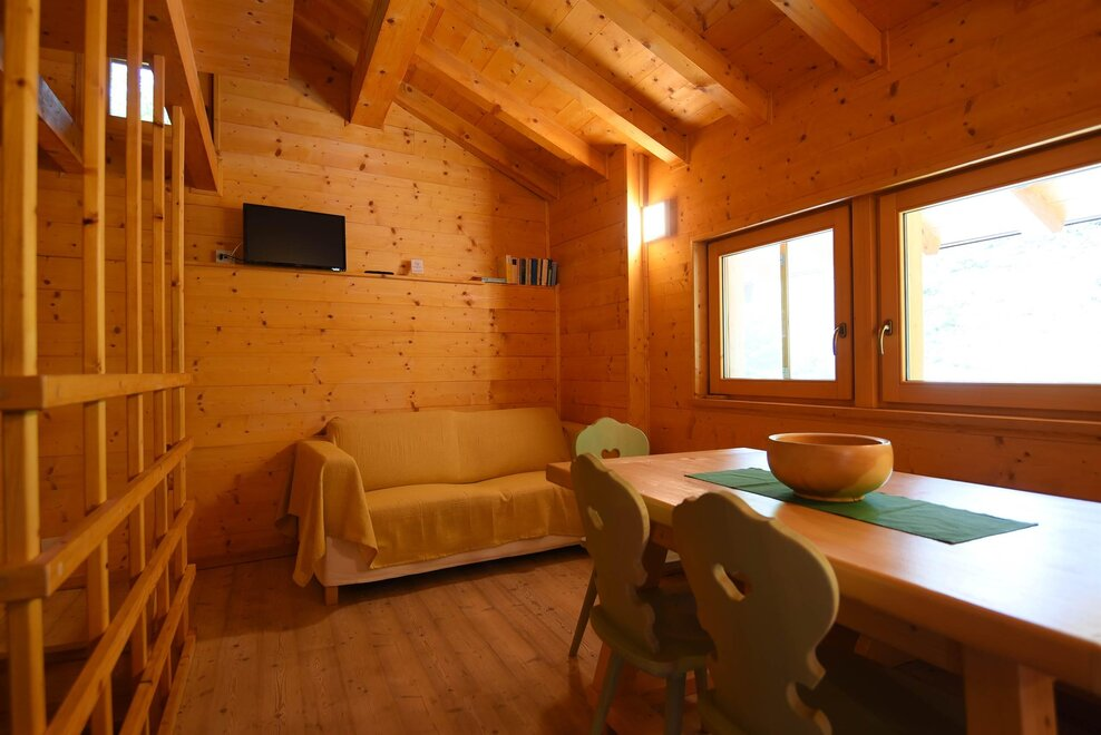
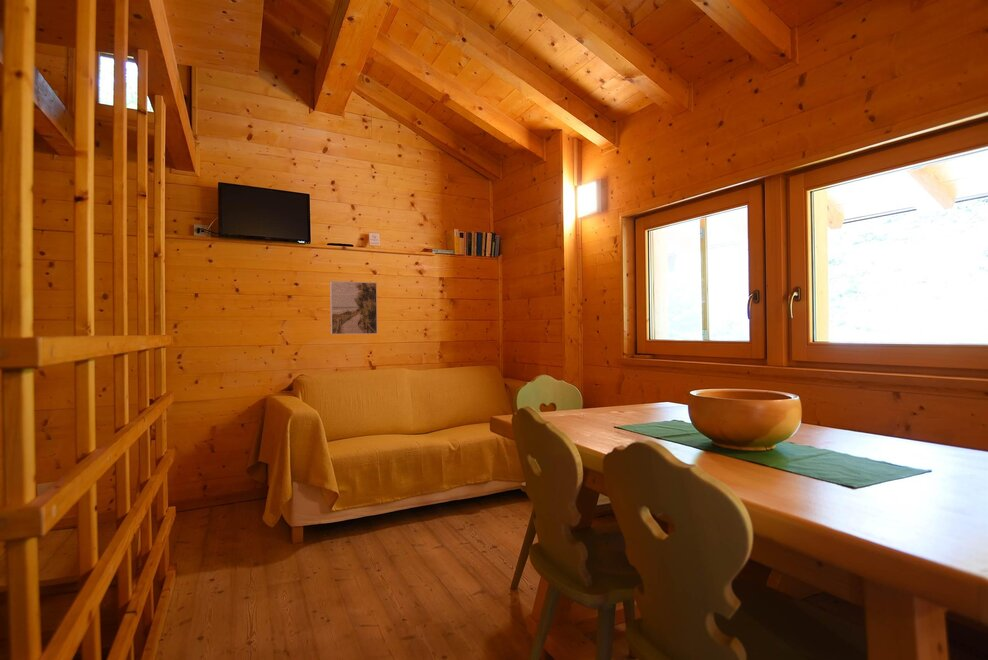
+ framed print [329,280,378,335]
